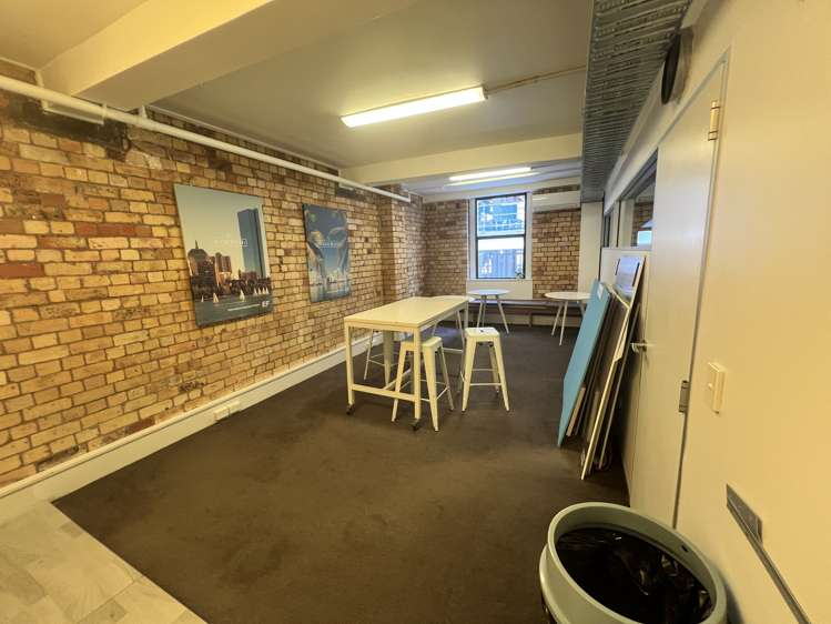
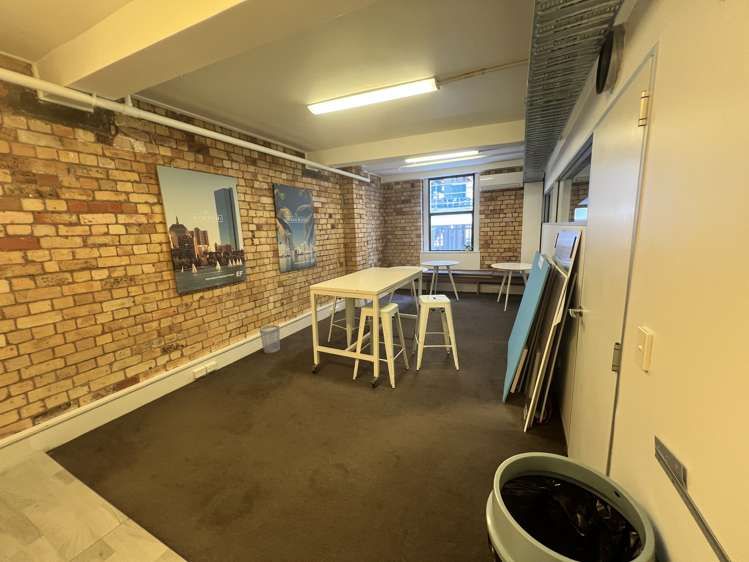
+ wastebasket [259,324,281,354]
